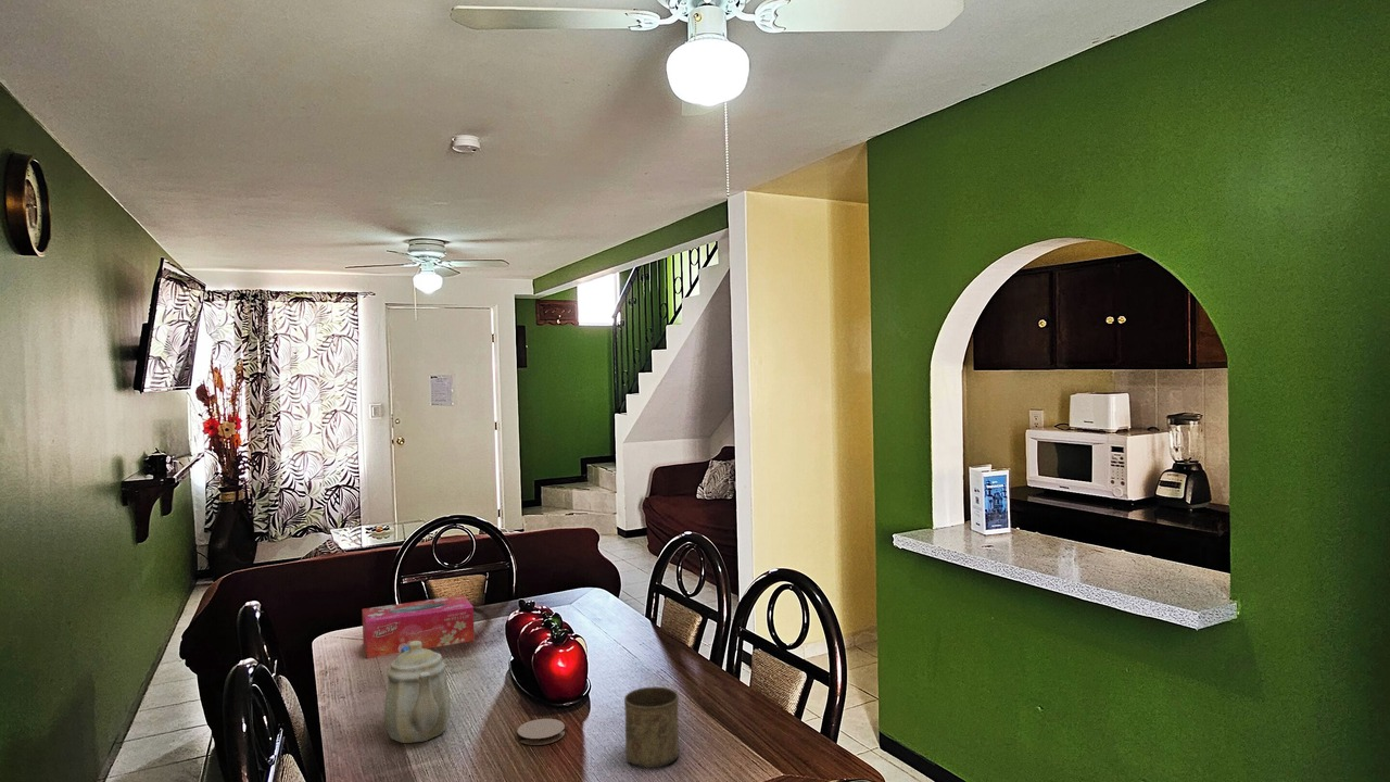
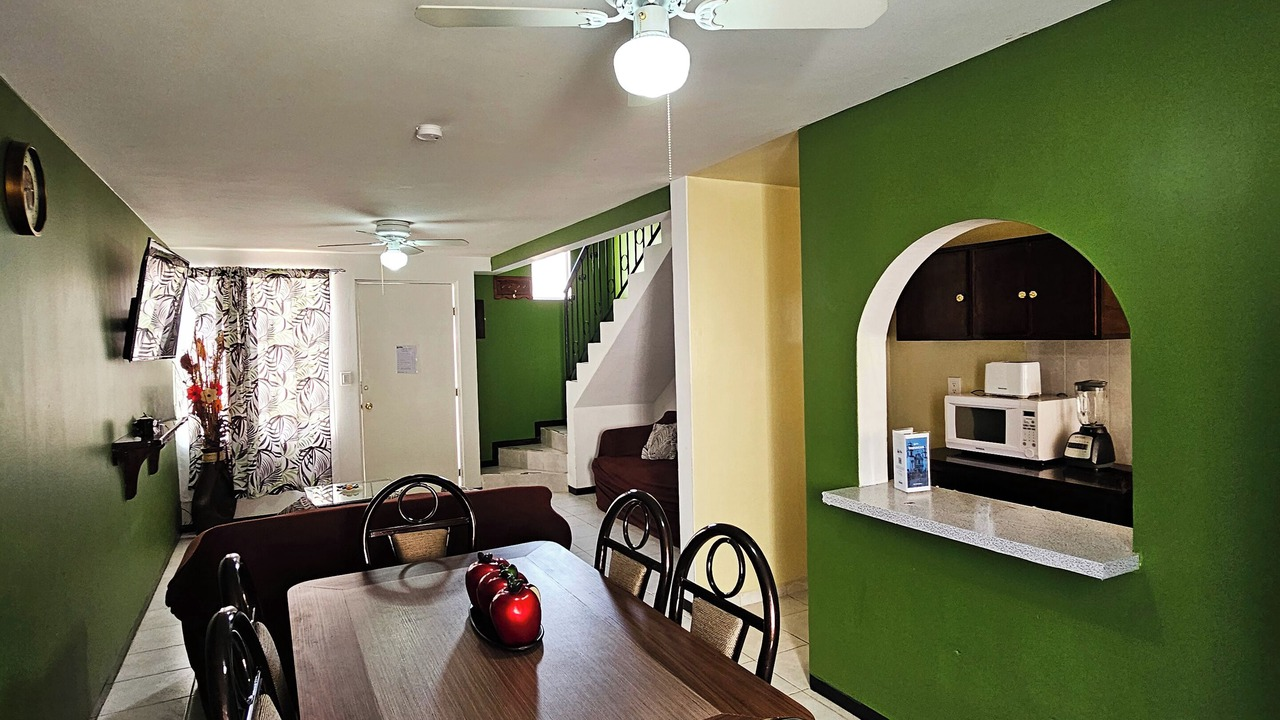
- tissue box [362,594,476,659]
- coaster [516,718,566,746]
- cup [623,686,680,769]
- teapot [383,641,451,744]
